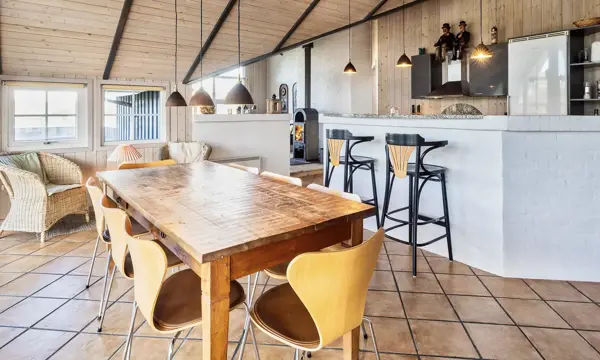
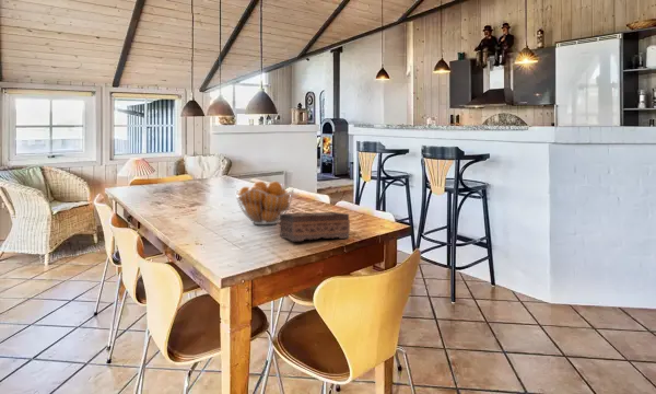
+ fruit basket [235,181,295,225]
+ tissue box [279,211,351,243]
